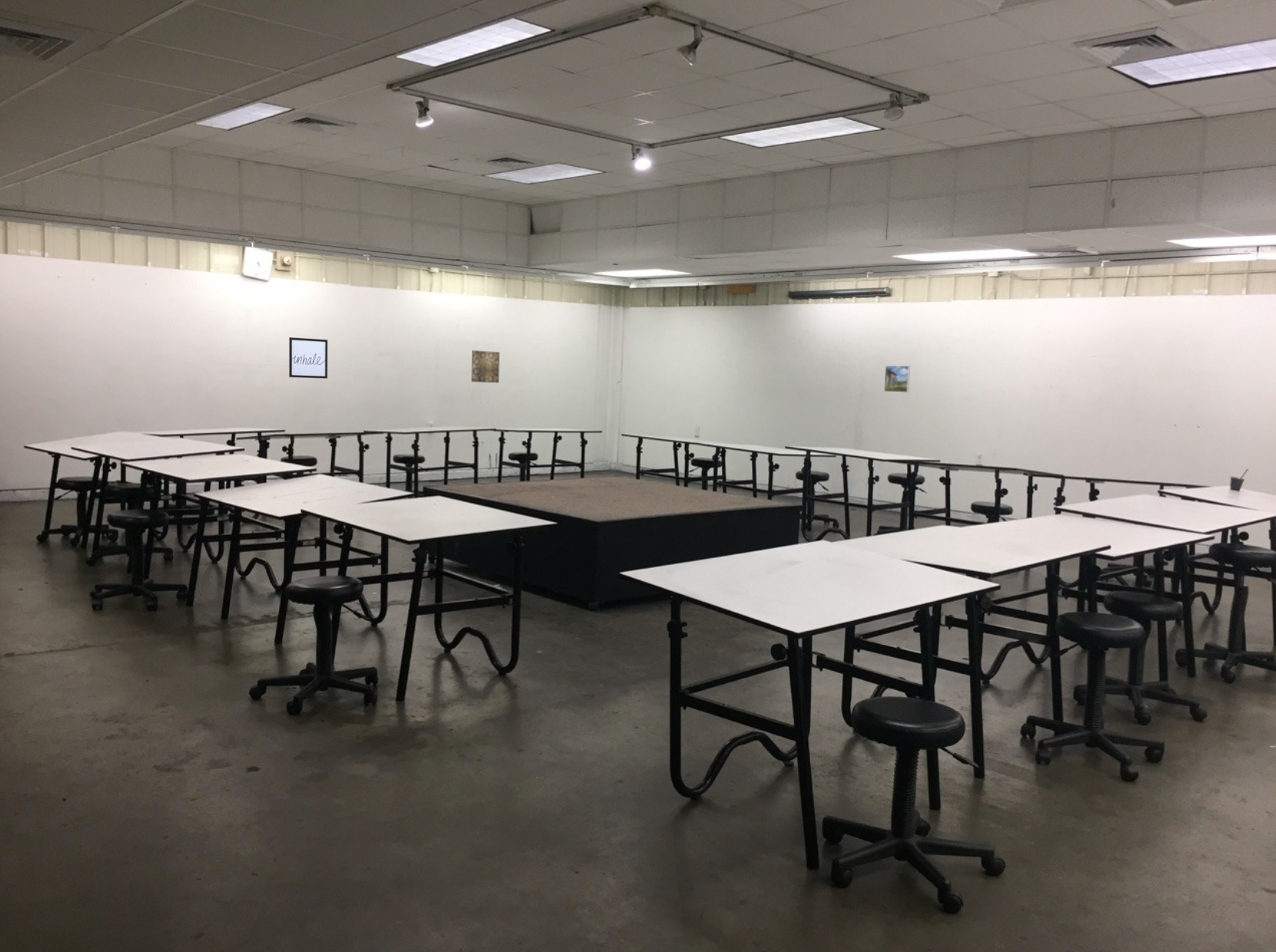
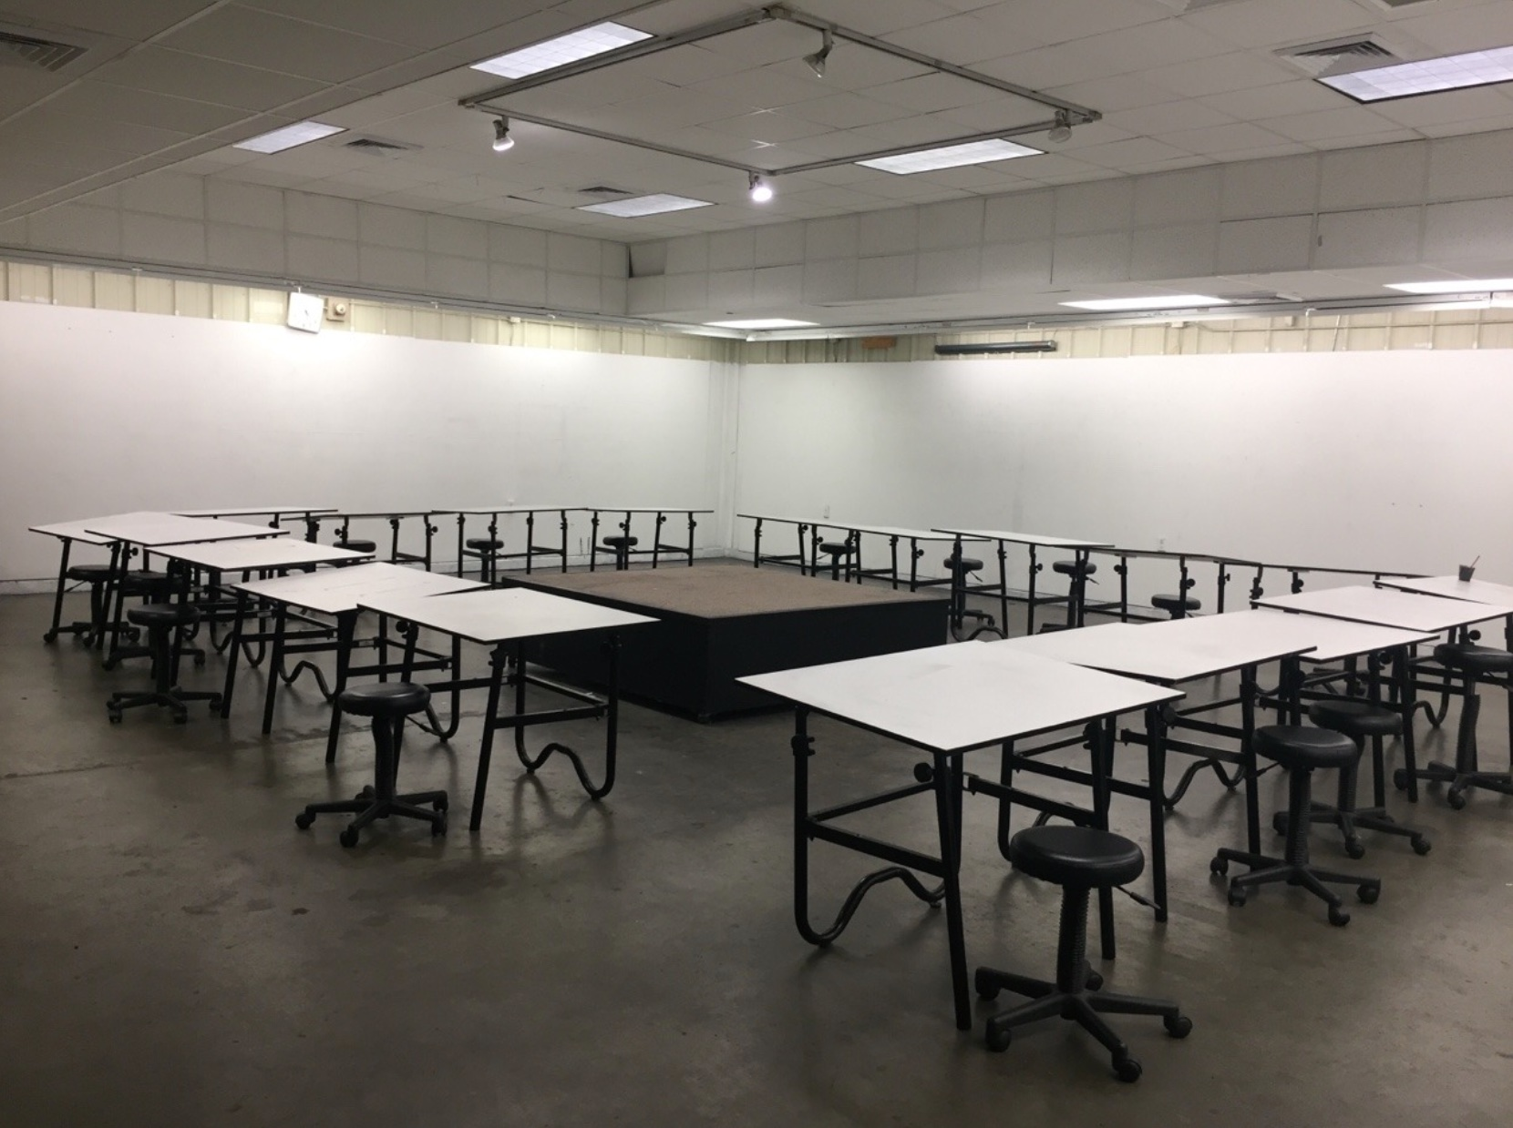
- wall art [470,350,500,383]
- wall art [288,337,328,380]
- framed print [883,365,911,393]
